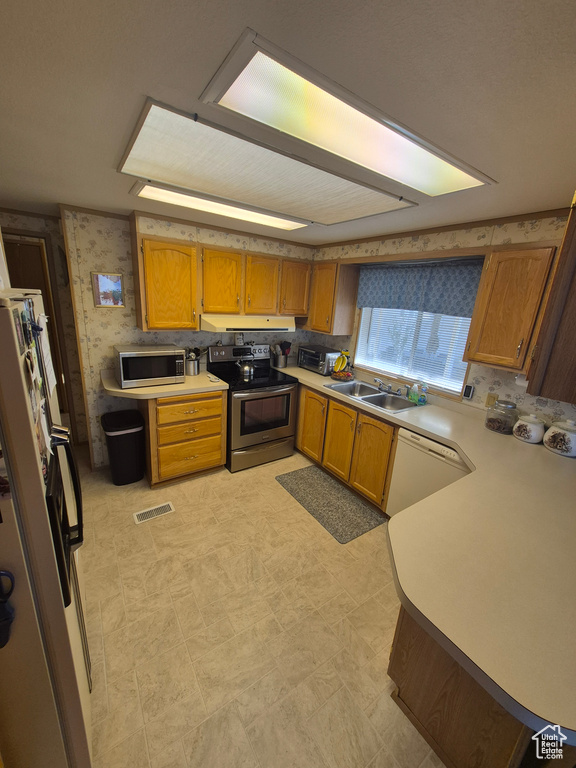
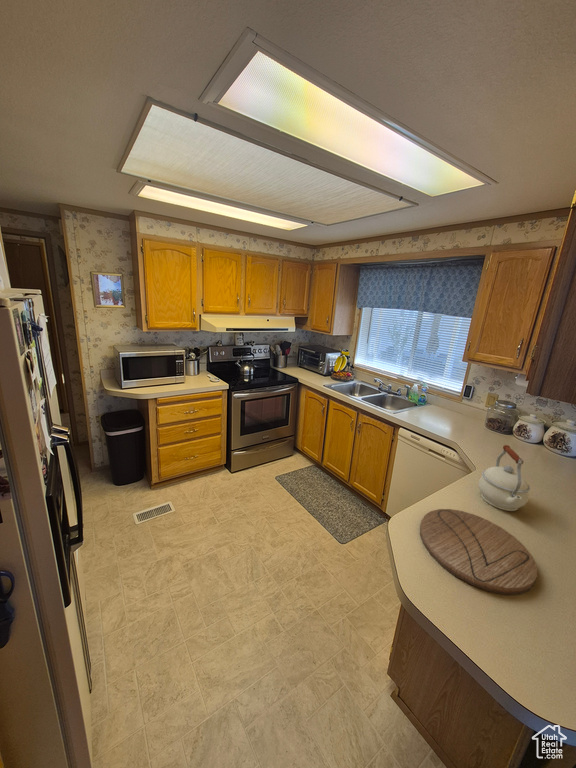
+ kettle [477,444,531,512]
+ cutting board [419,508,538,596]
